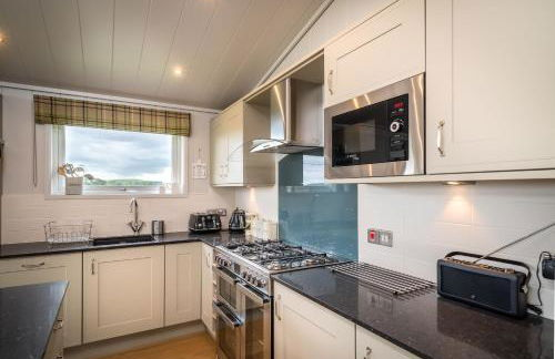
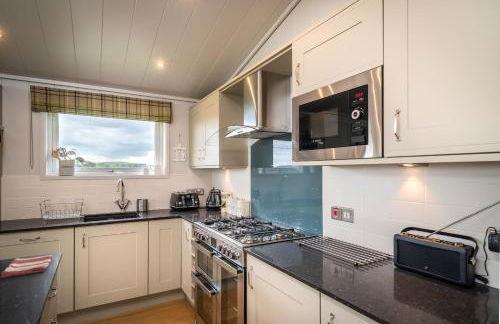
+ dish towel [0,254,54,279]
